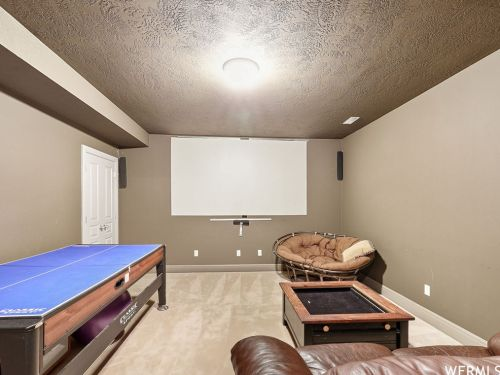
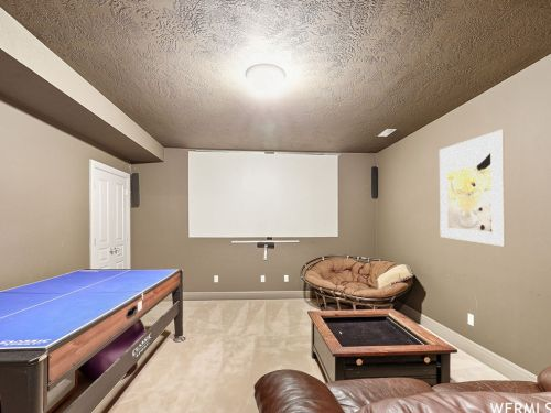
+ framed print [439,129,507,248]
